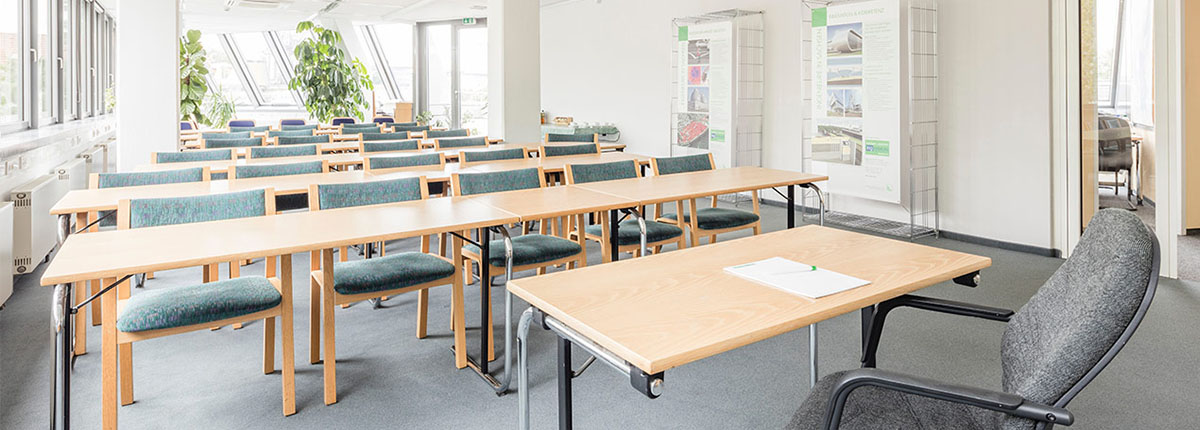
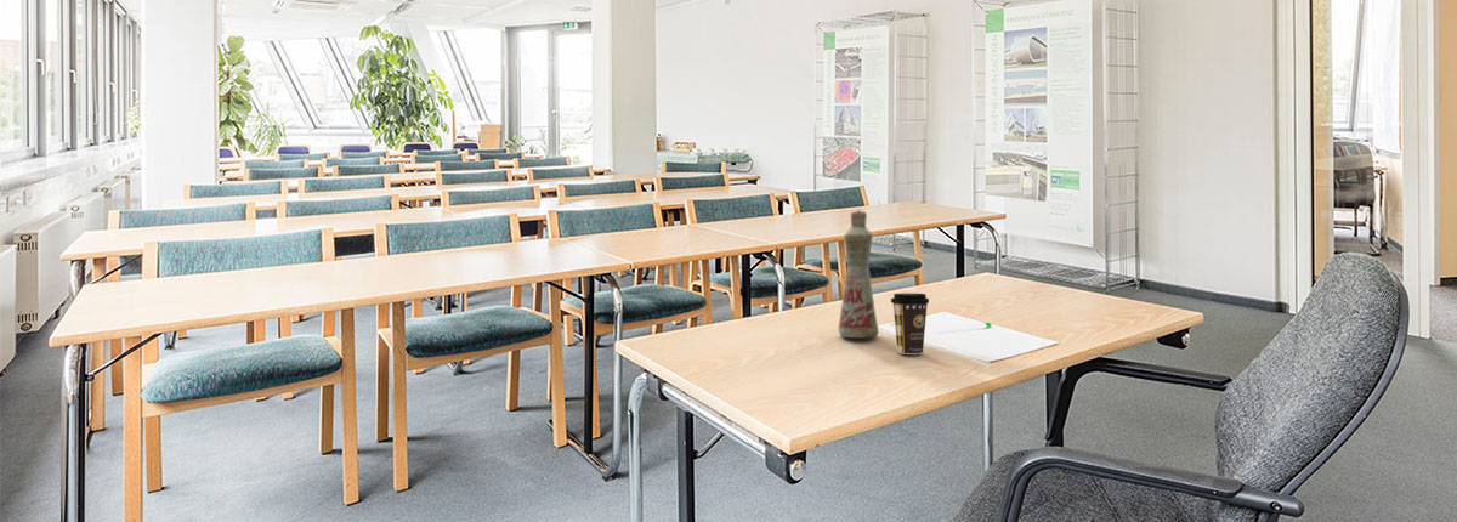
+ coffee cup [890,293,930,356]
+ bottle [838,209,879,340]
